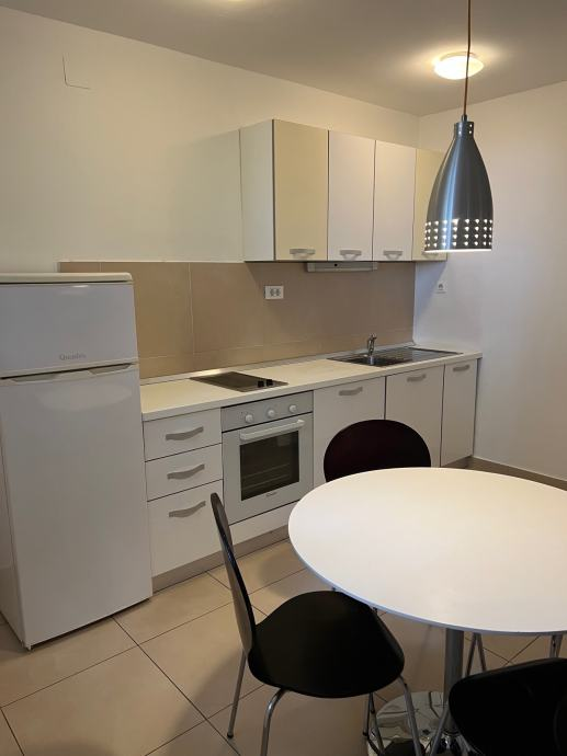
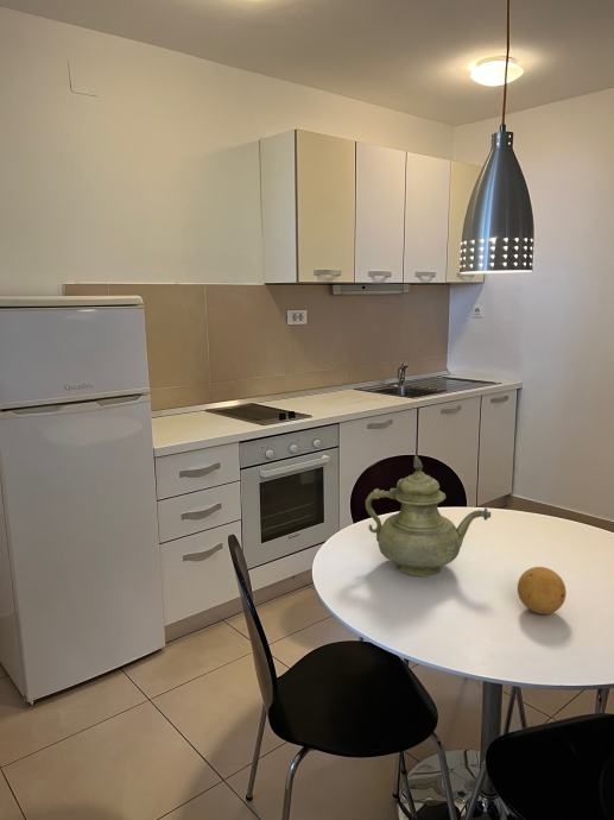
+ teapot [365,455,493,578]
+ fruit [517,566,568,616]
